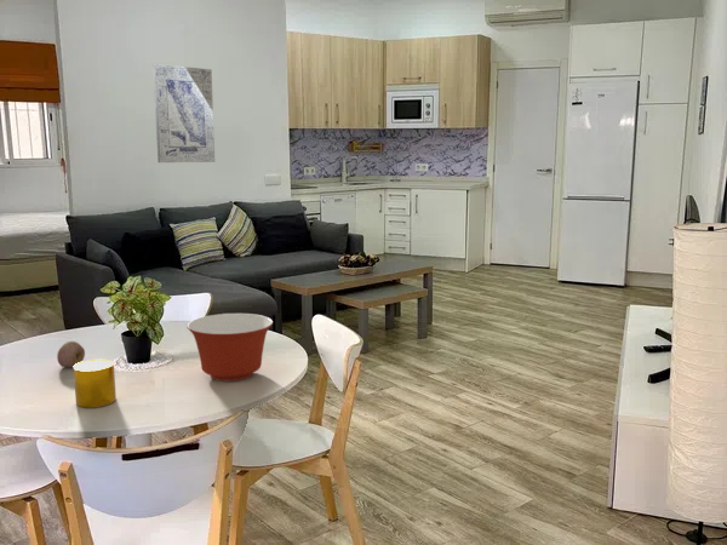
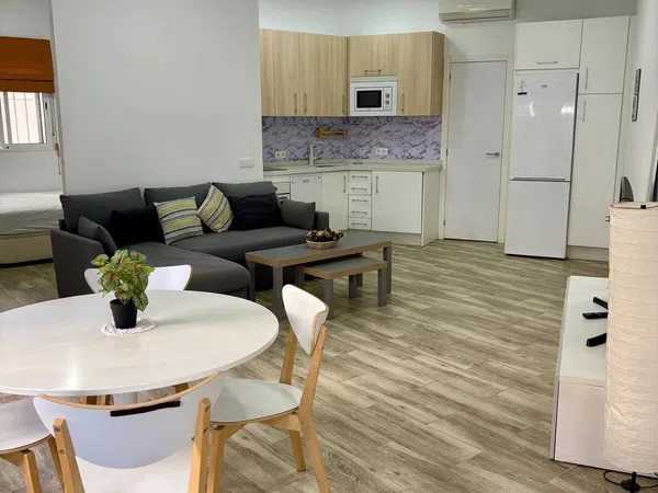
- mixing bowl [185,312,274,383]
- cup [73,358,118,409]
- wall art [151,63,216,164]
- fruit [56,340,86,368]
